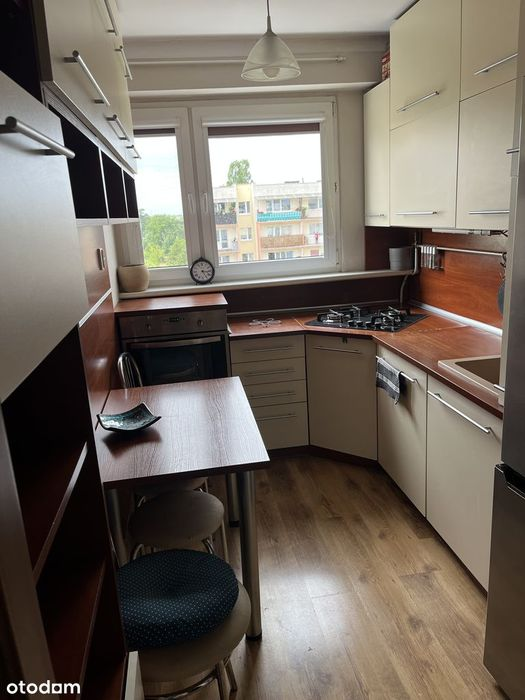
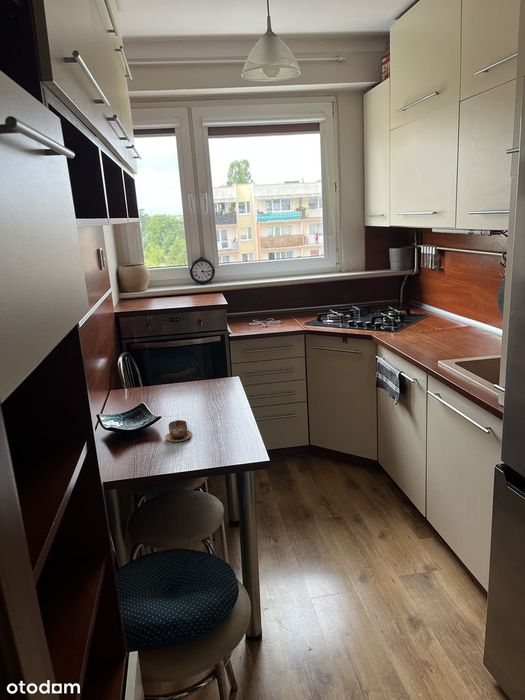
+ cup [164,419,193,443]
